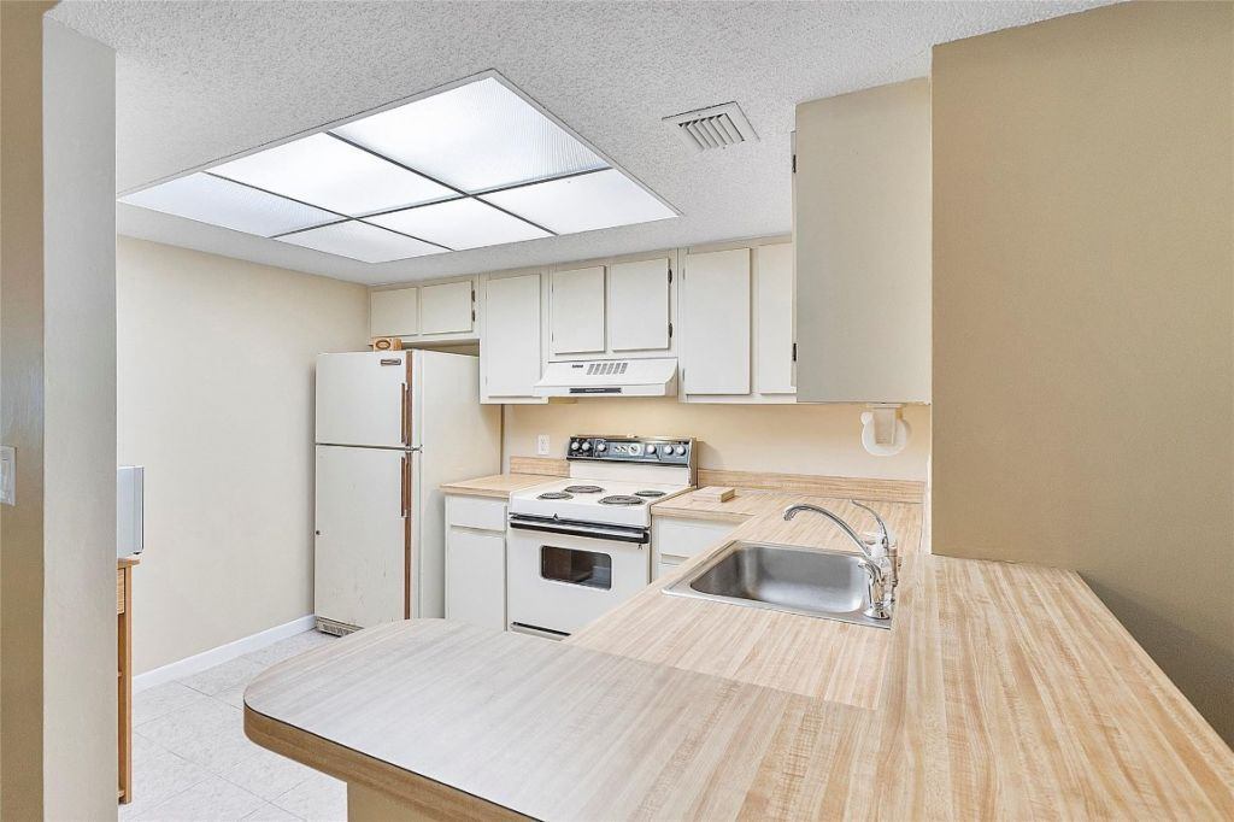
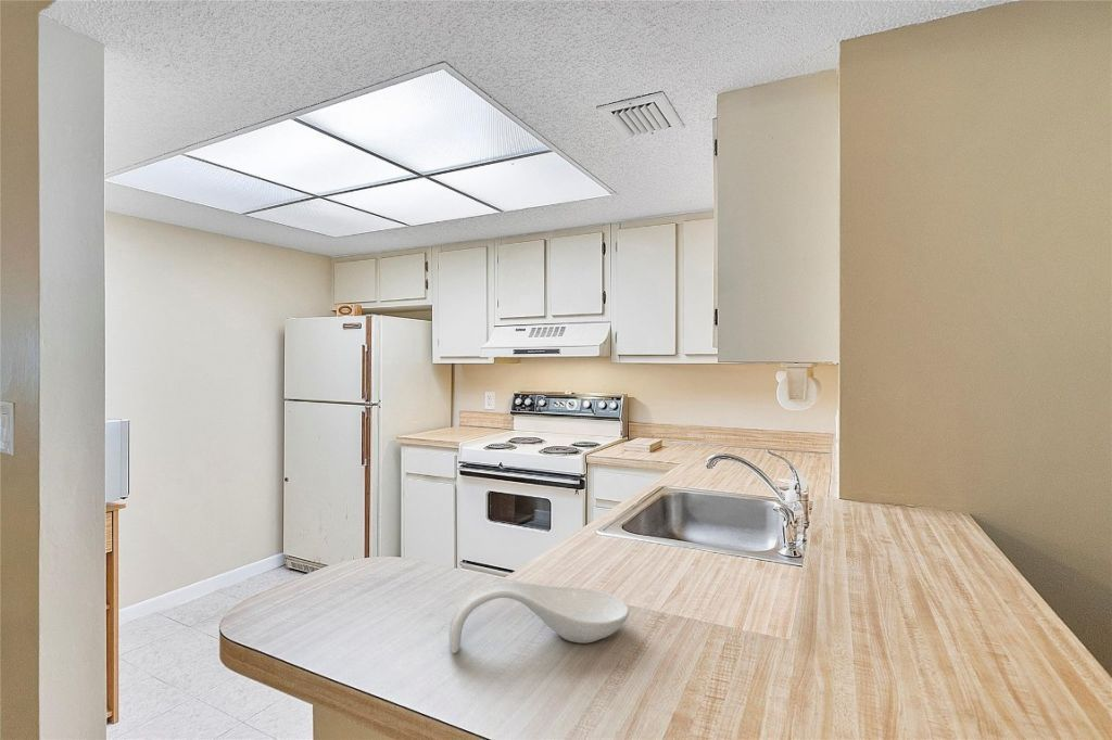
+ spoon rest [448,580,630,654]
